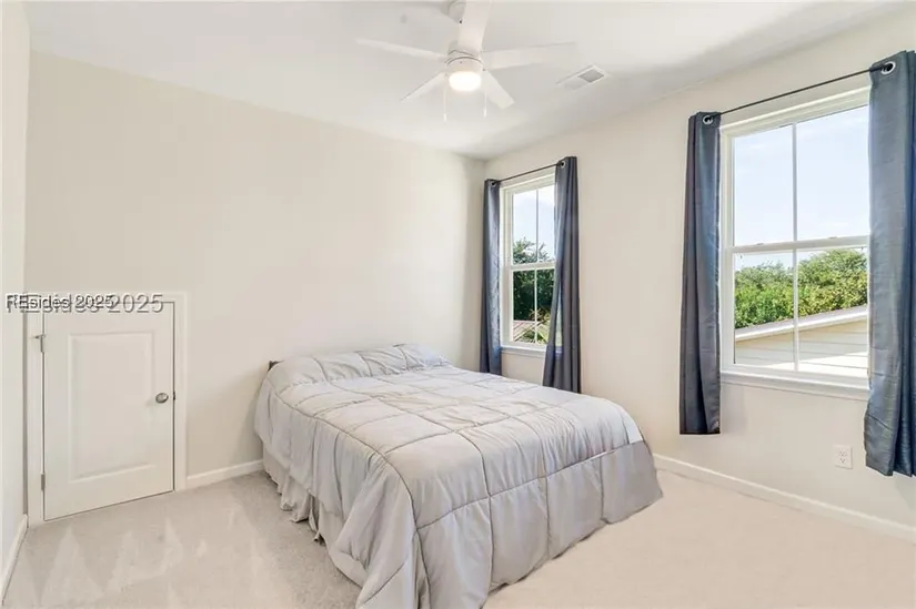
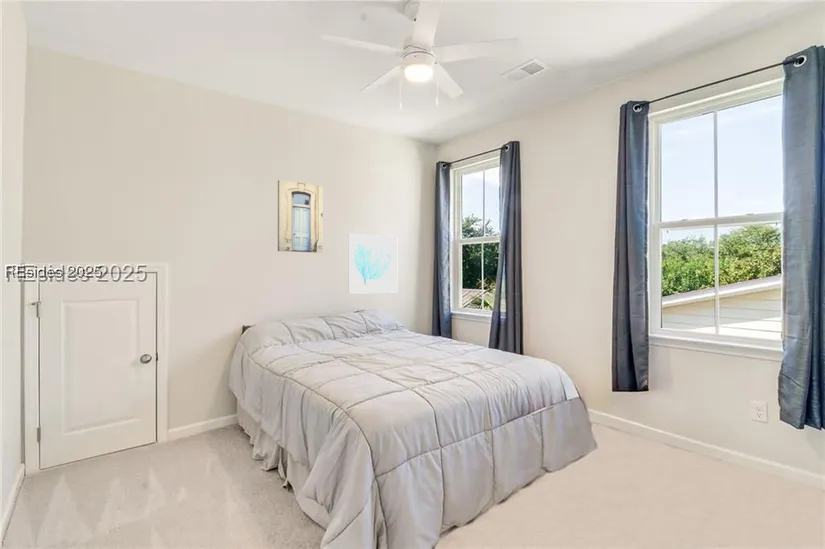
+ wall art [348,233,398,295]
+ wall art [277,179,323,254]
